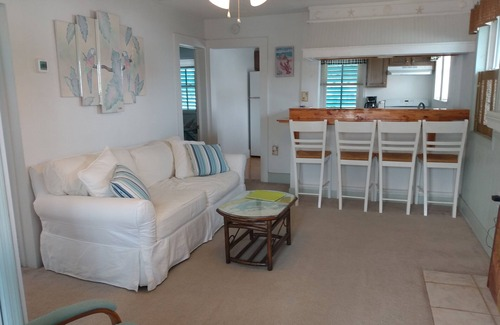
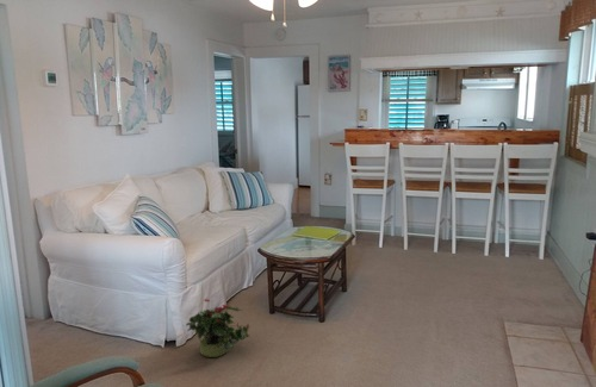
+ potted plant [185,297,250,358]
